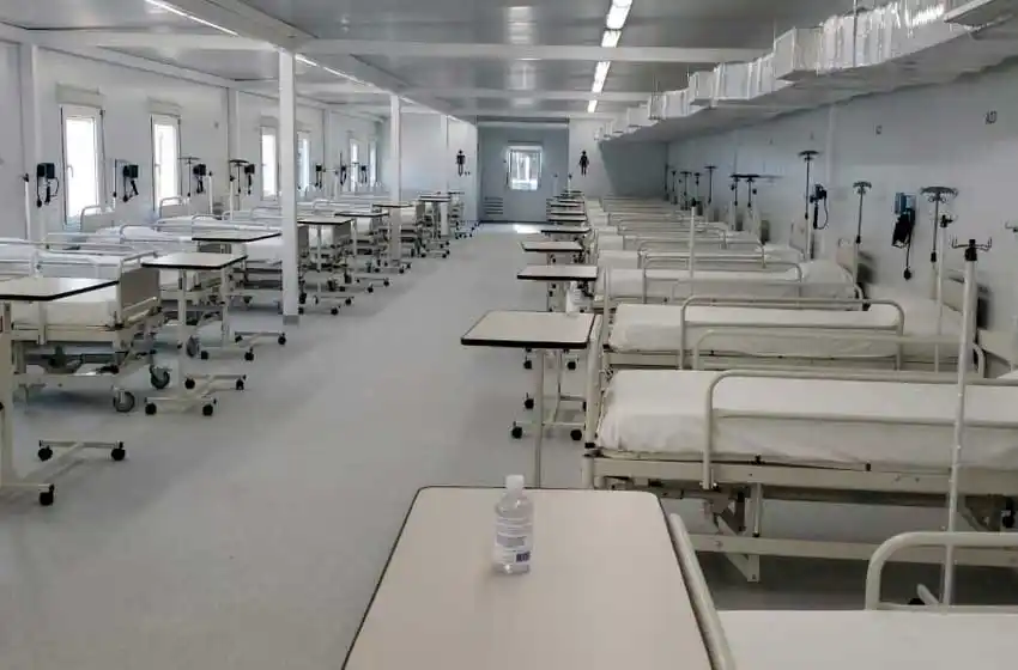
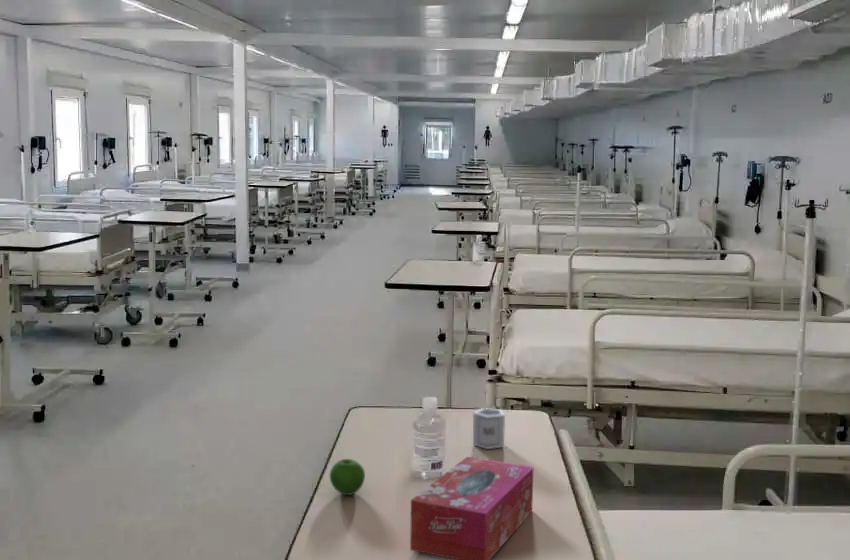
+ apple [329,458,366,496]
+ cup [472,407,506,450]
+ tissue box [409,456,534,560]
